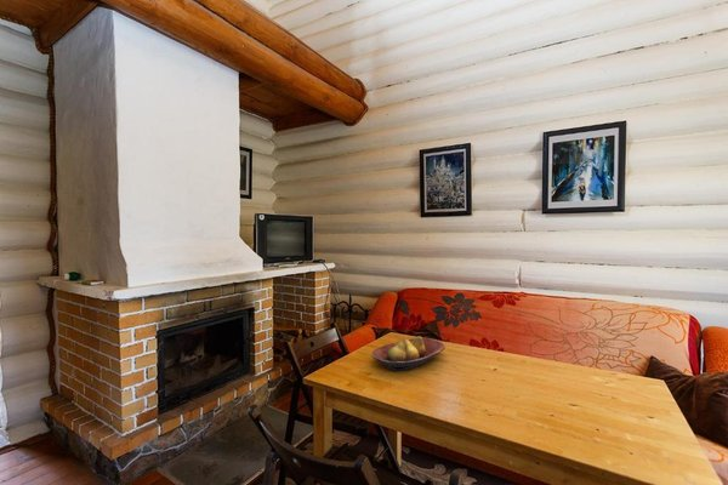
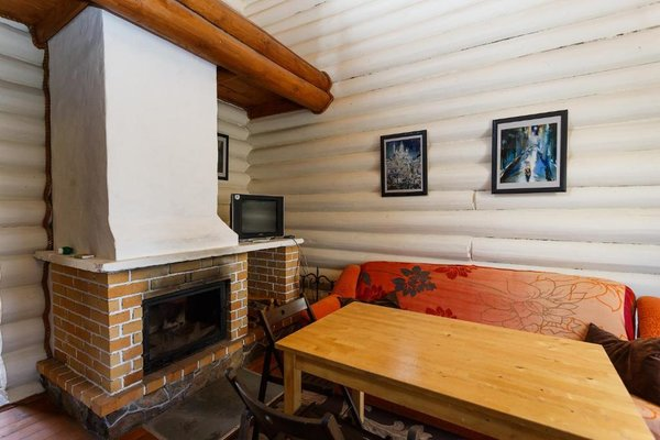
- fruit bowl [370,335,445,372]
